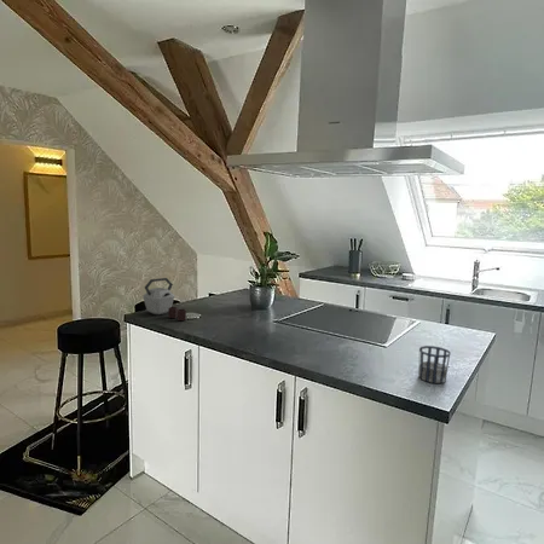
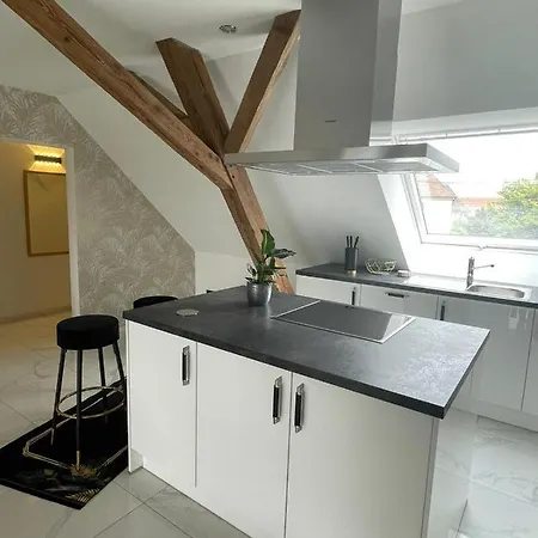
- kettle [141,277,187,322]
- cup [417,345,452,384]
